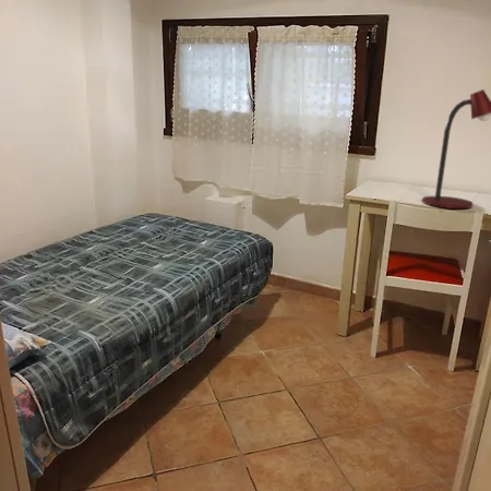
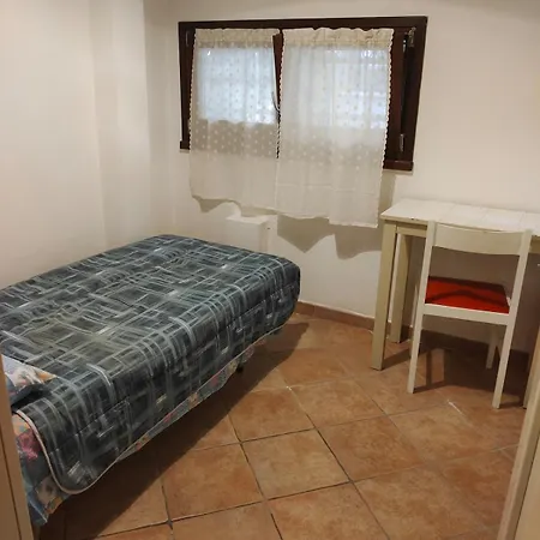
- desk lamp [421,88,491,209]
